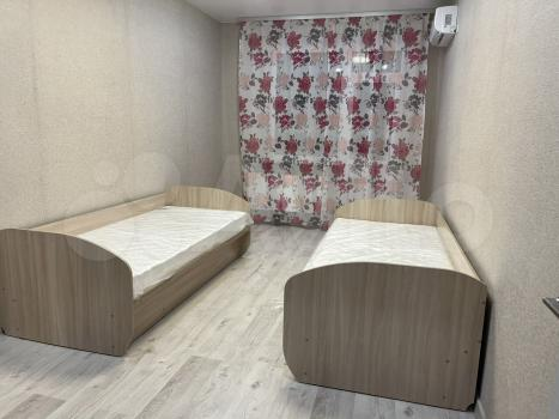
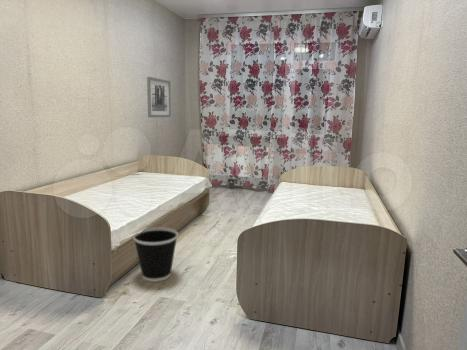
+ wastebasket [132,227,179,283]
+ wall art [146,76,172,118]
